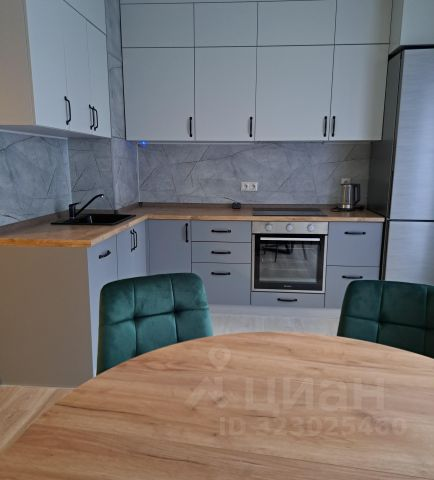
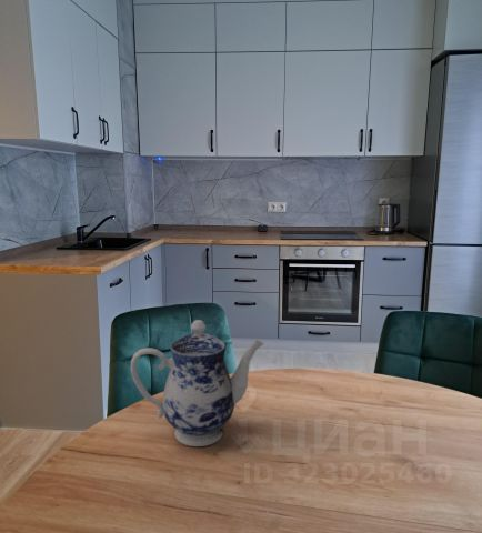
+ teapot [130,319,265,447]
